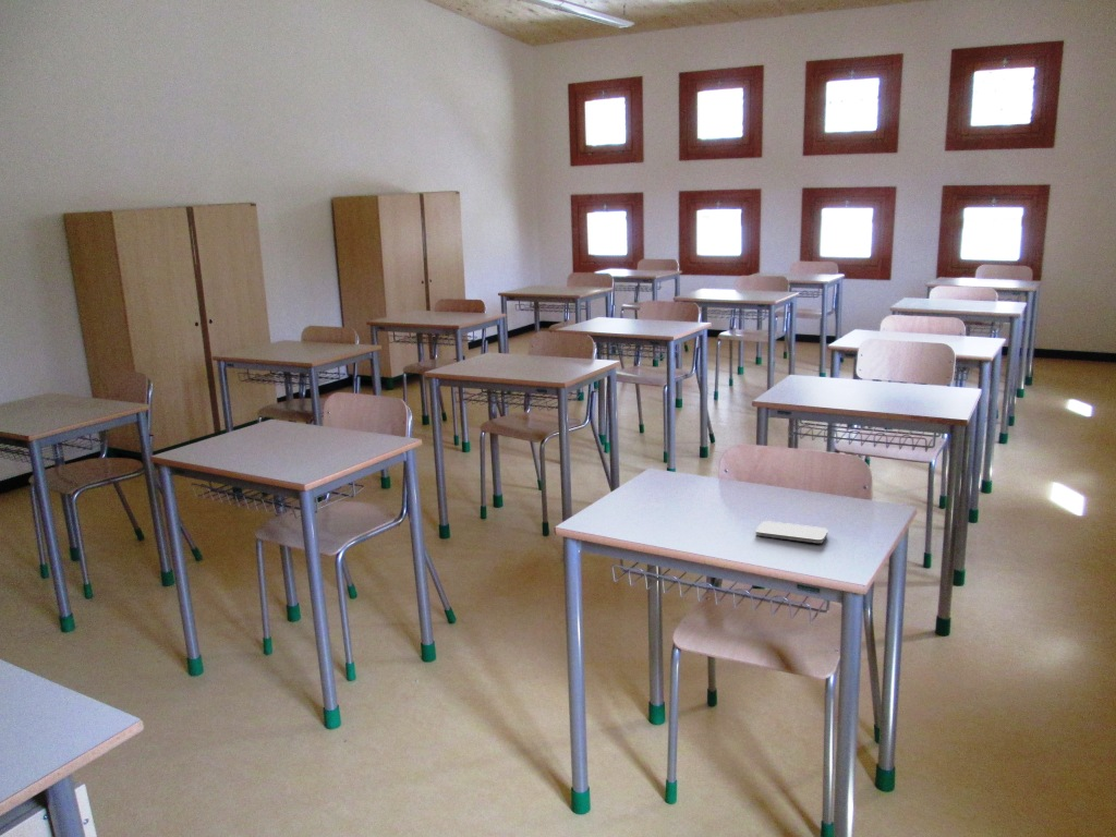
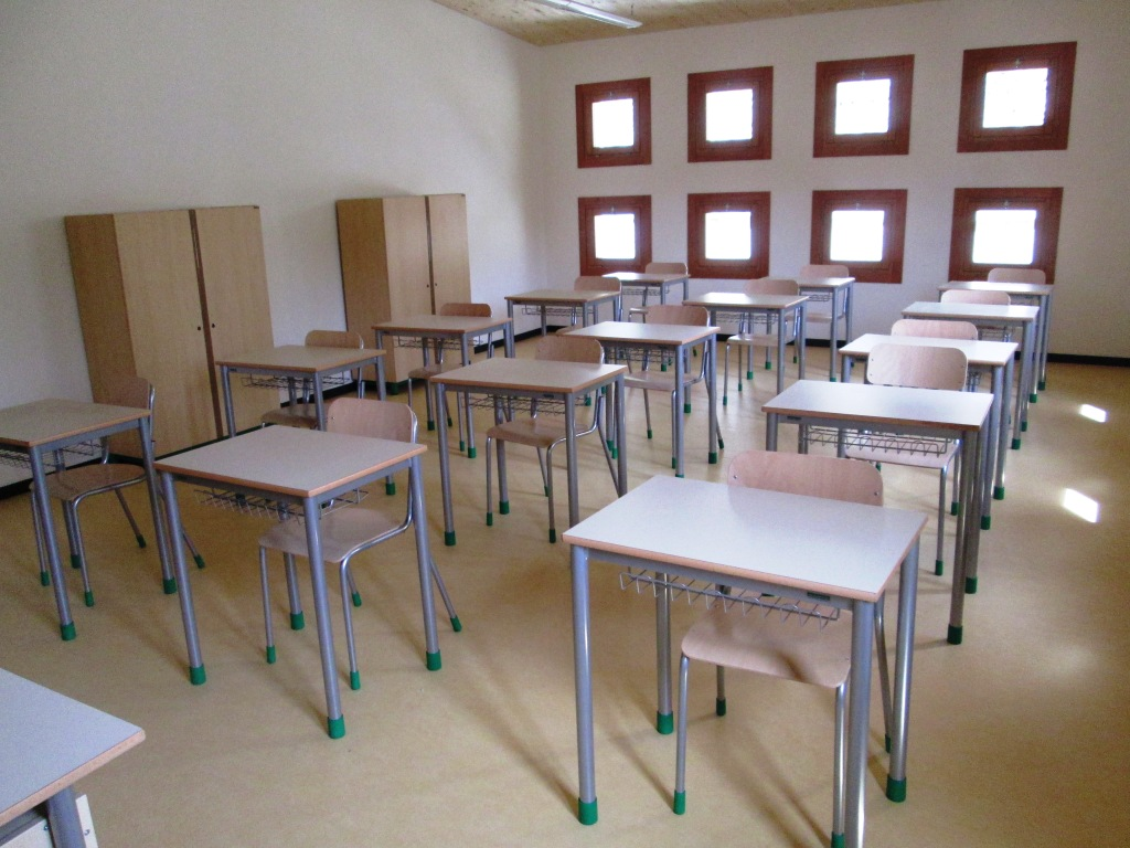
- smartphone [755,520,828,545]
